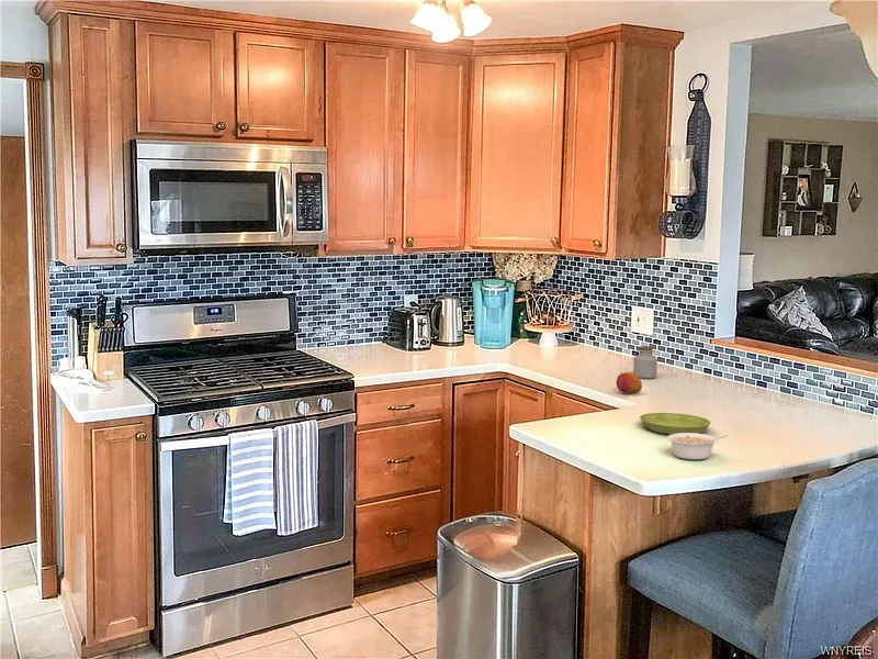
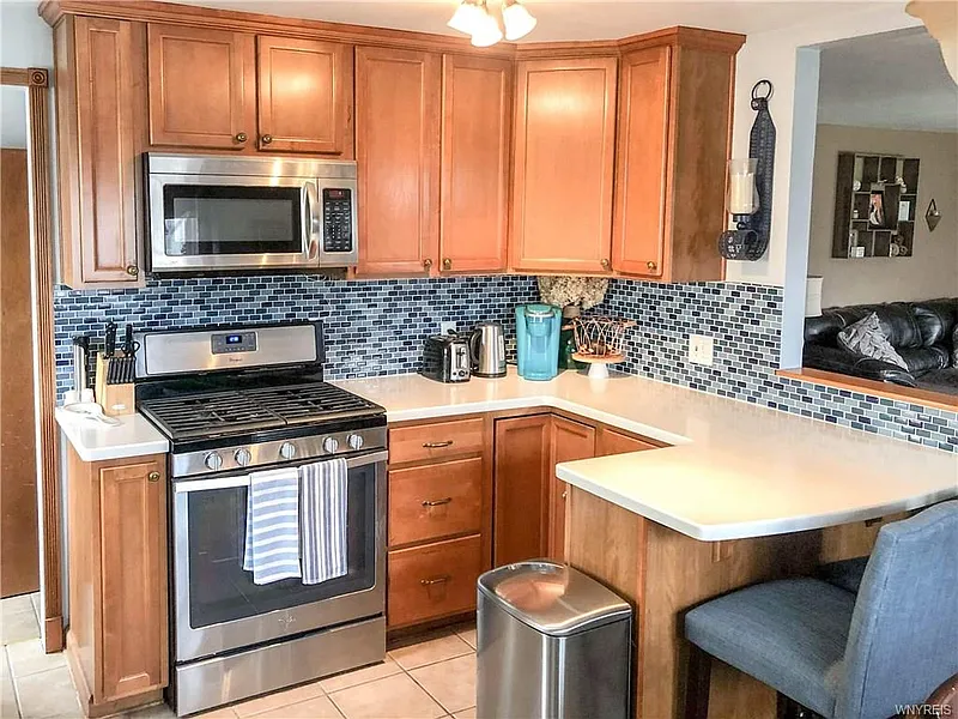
- jar [632,345,658,379]
- fruit [616,371,643,394]
- saucer [639,412,712,435]
- legume [666,433,730,460]
